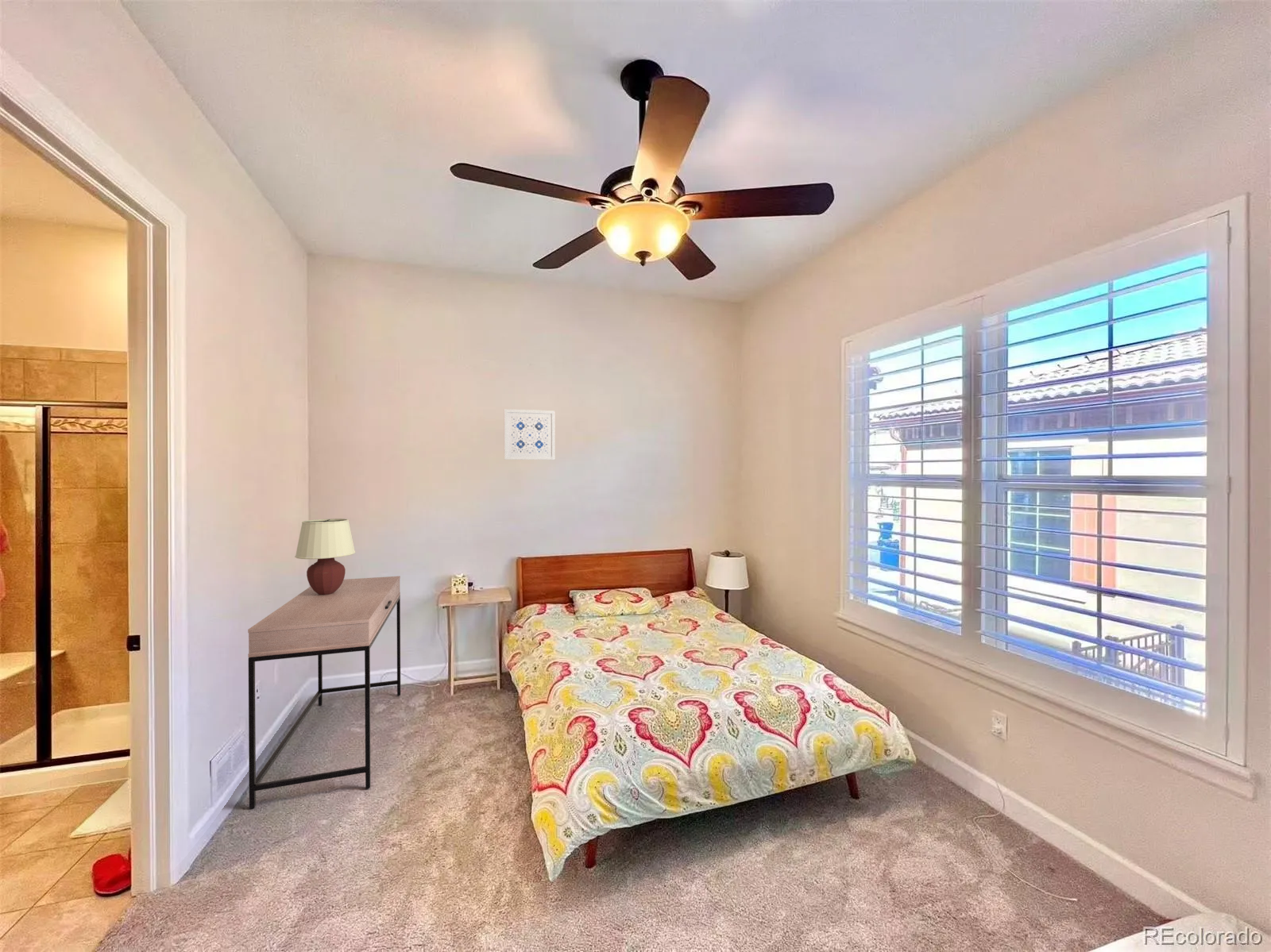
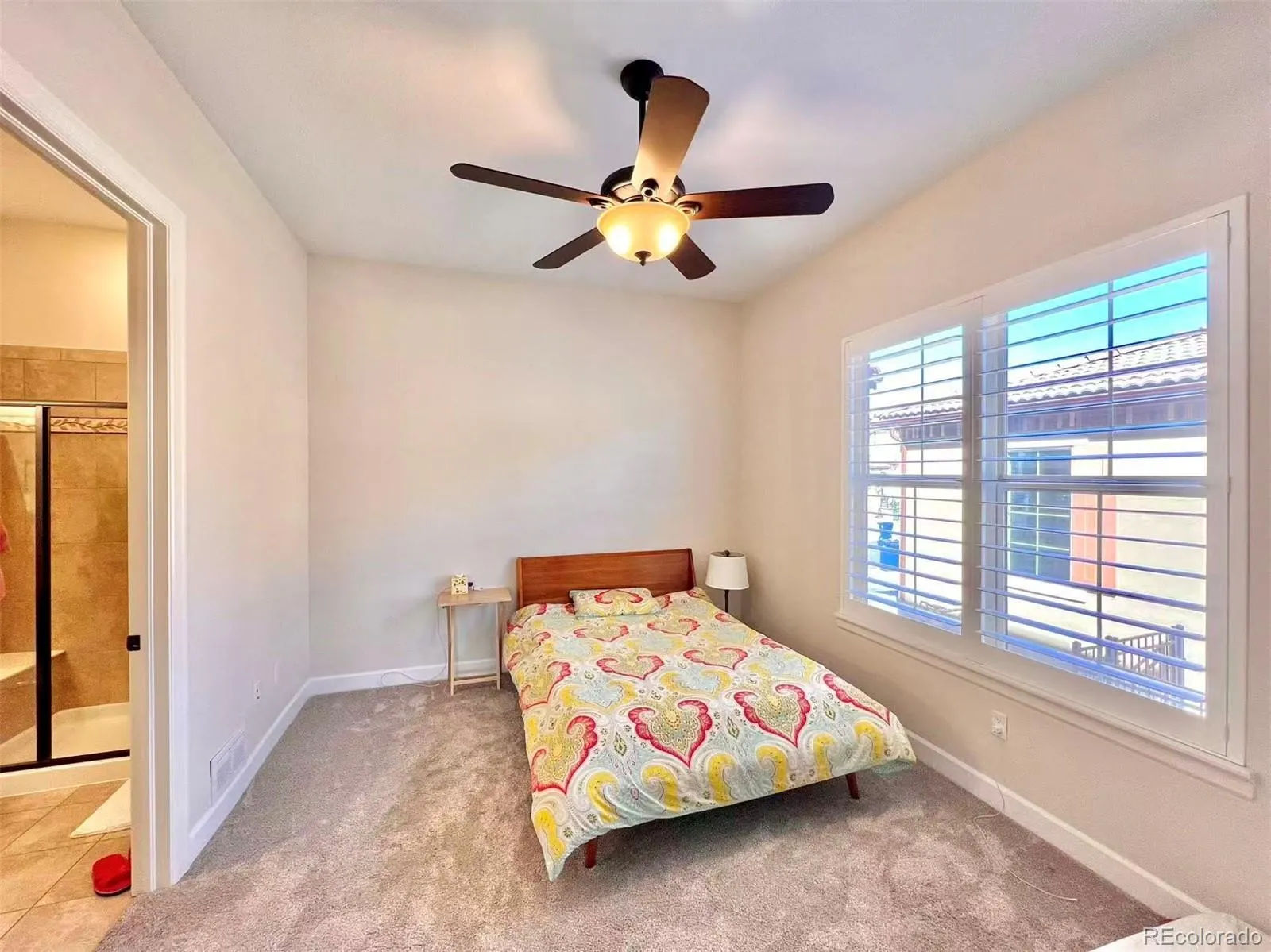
- wall art [504,408,556,461]
- desk [247,576,401,810]
- table lamp [294,518,356,595]
